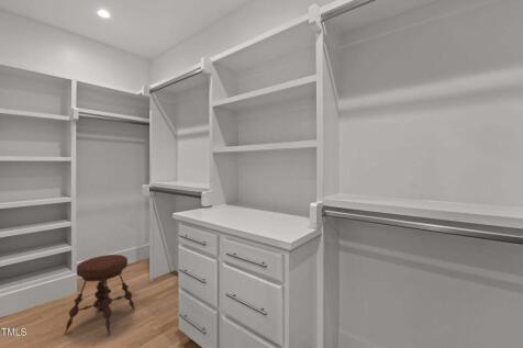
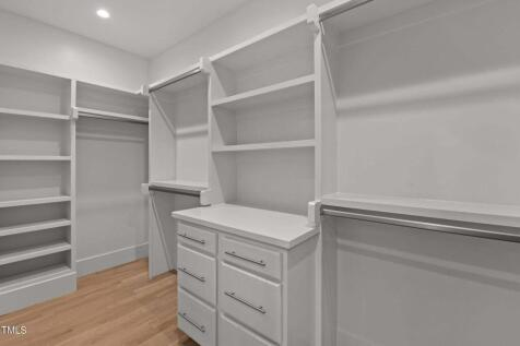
- stool [63,254,136,336]
